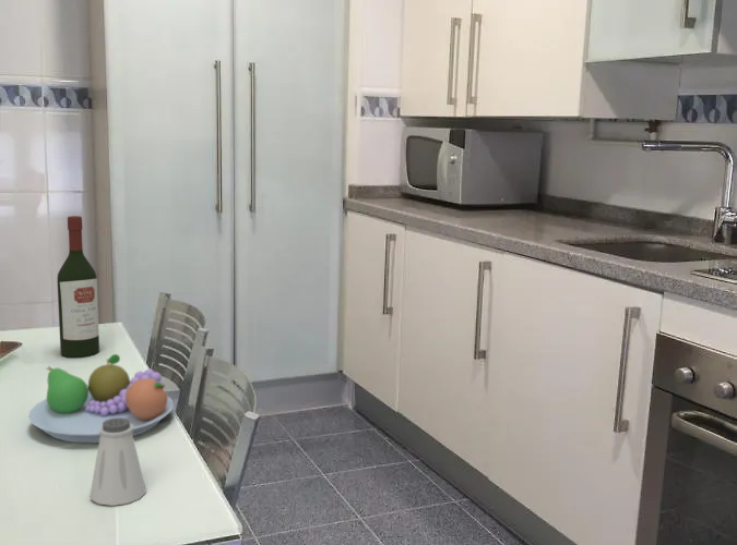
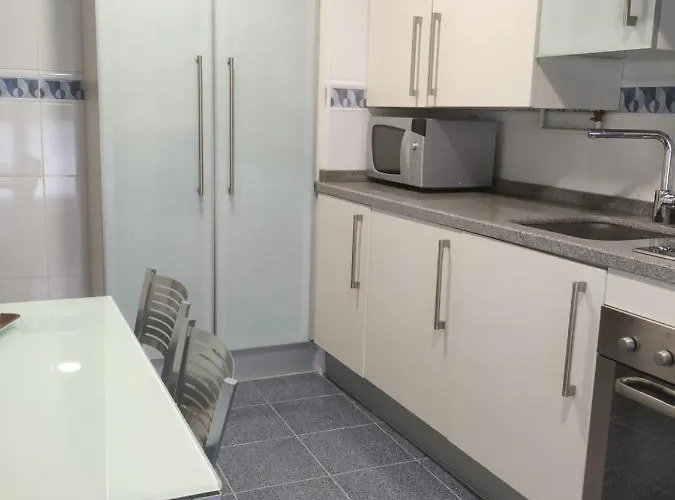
- saltshaker [90,417,147,507]
- wine bottle [57,215,100,359]
- fruit bowl [27,353,175,444]
